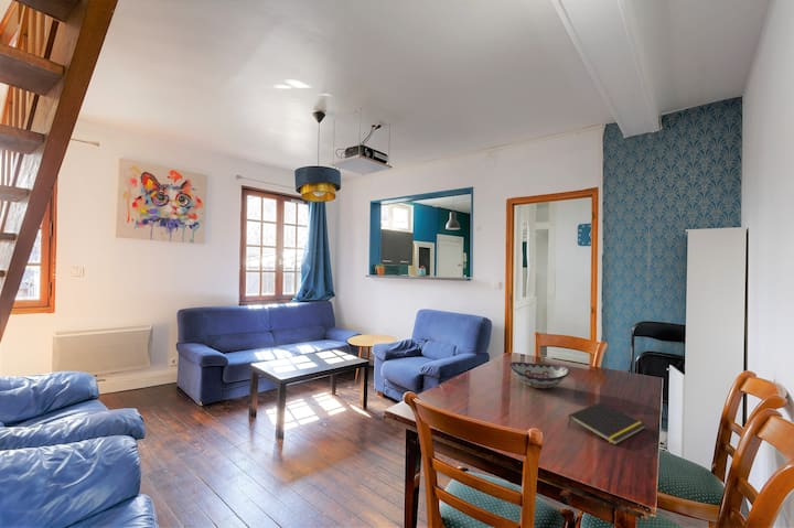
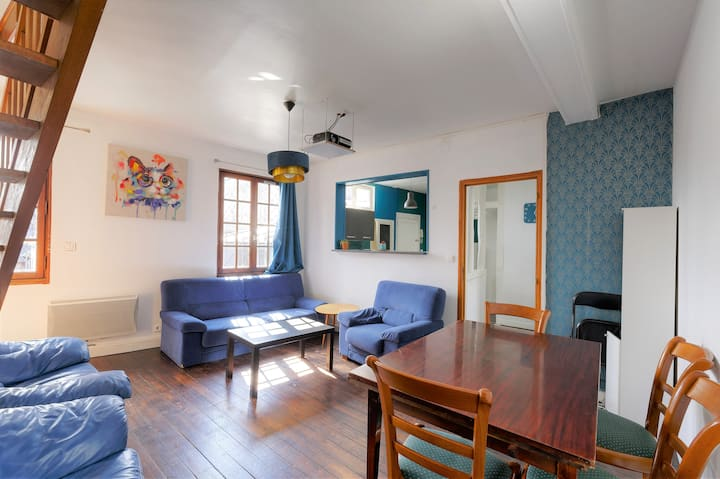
- decorative bowl [508,360,571,389]
- notepad [567,401,647,446]
